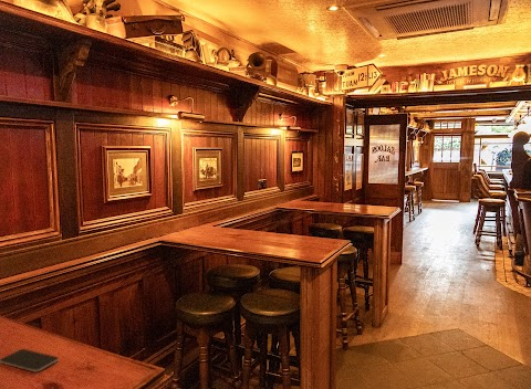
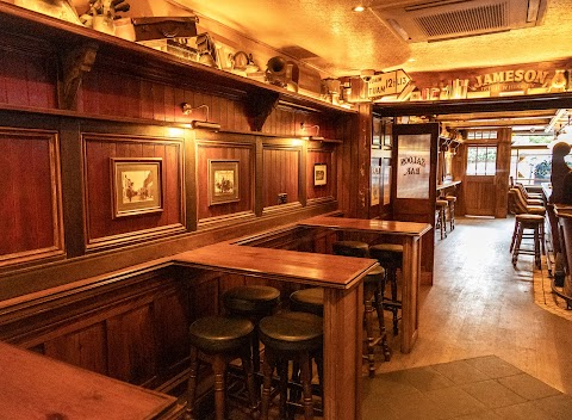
- smartphone [0,348,60,372]
